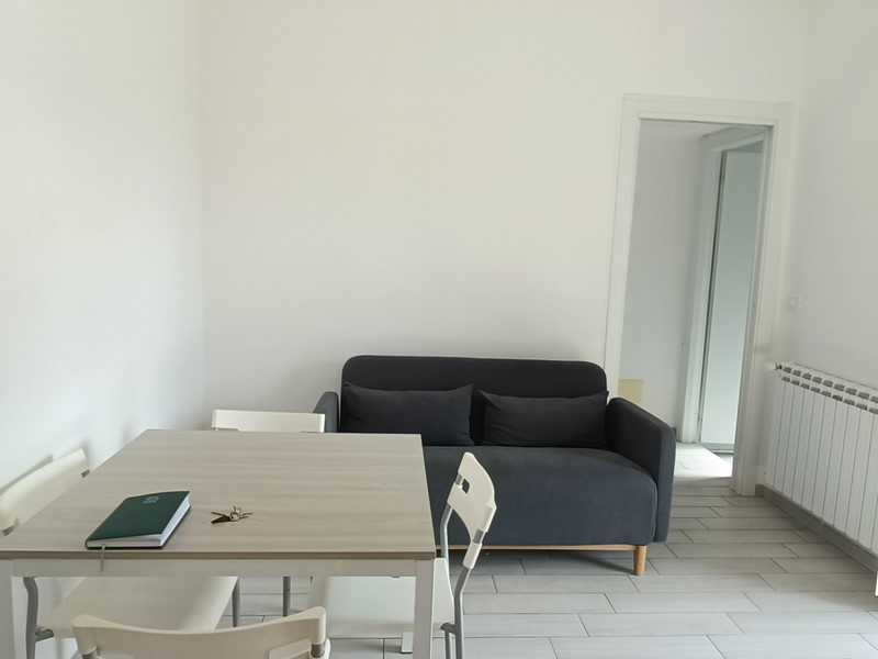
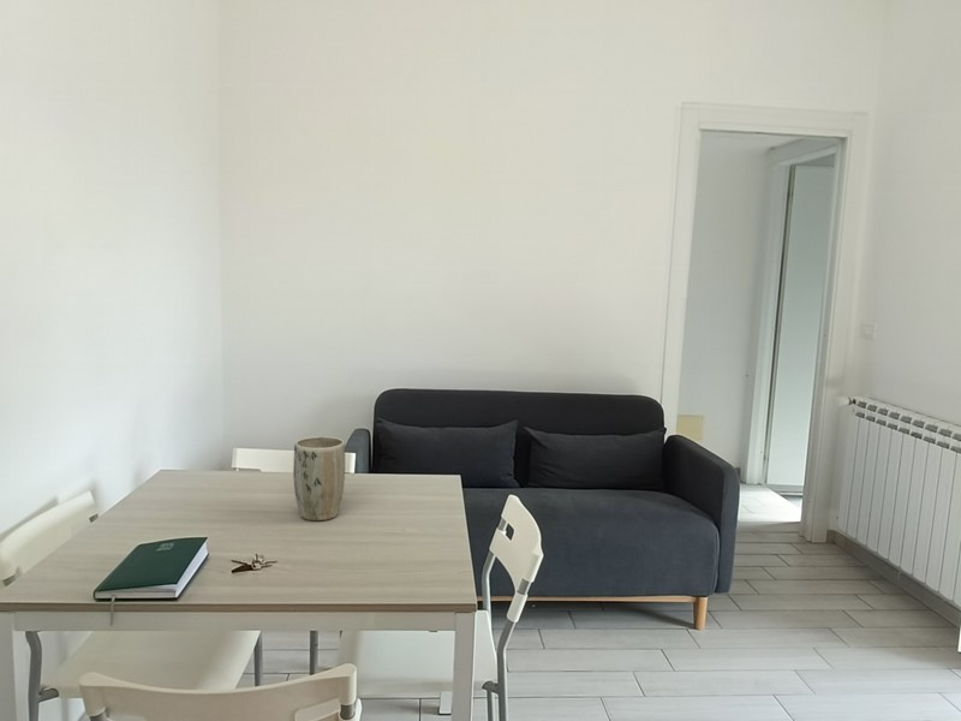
+ plant pot [292,435,346,522]
